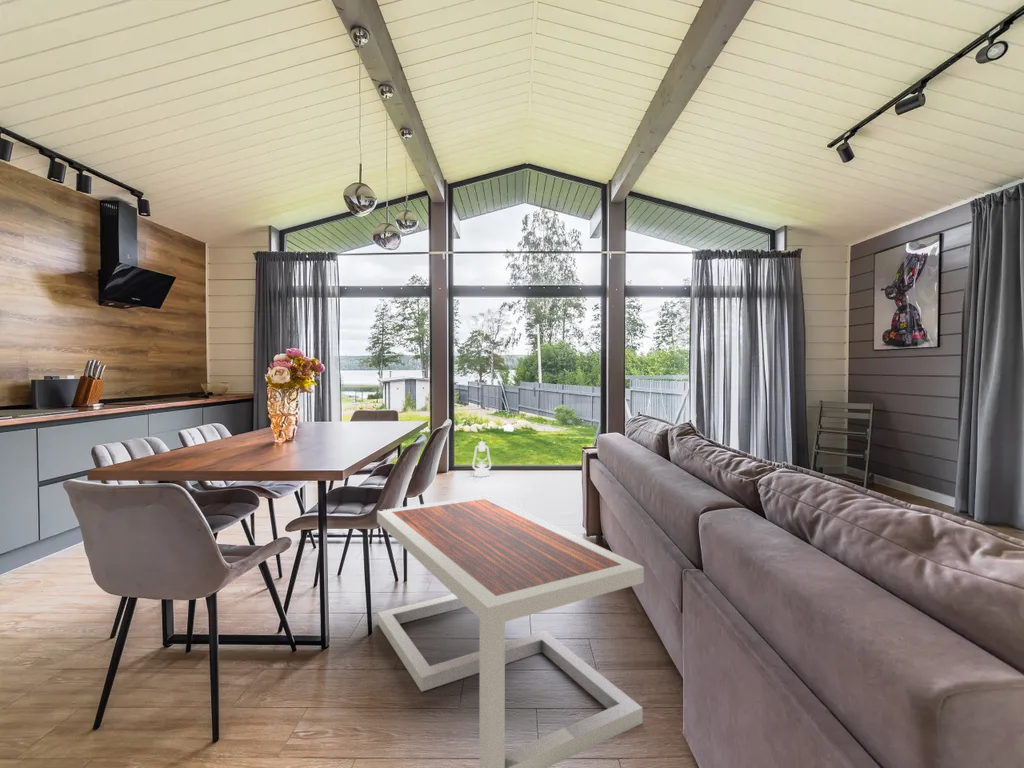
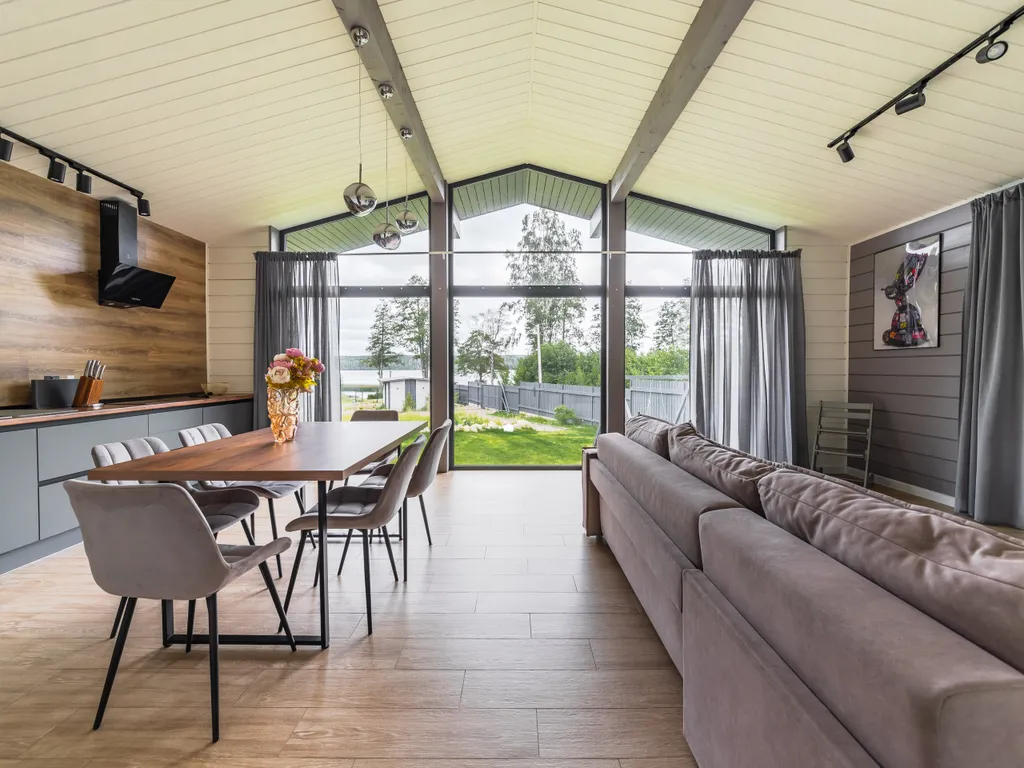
- coffee table [376,494,645,768]
- lantern [471,438,492,478]
